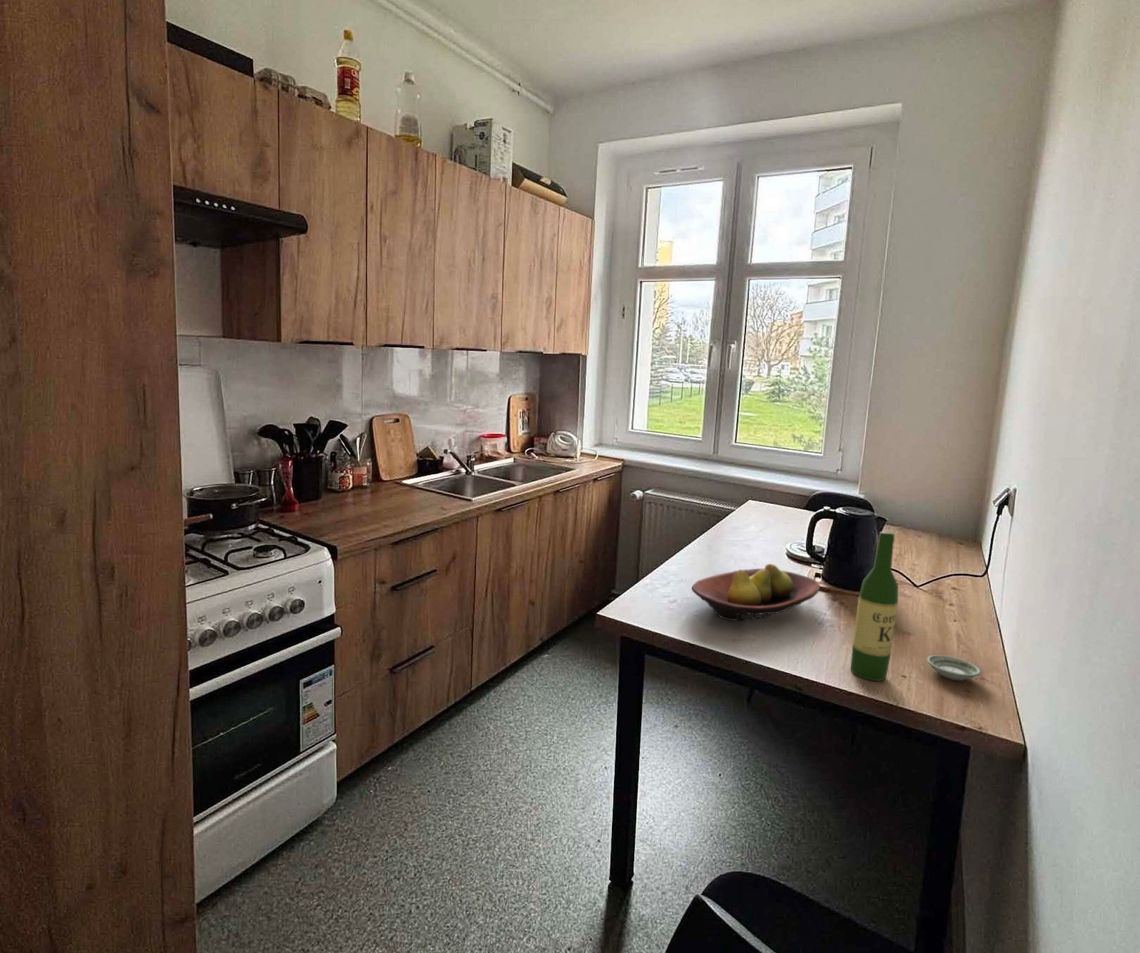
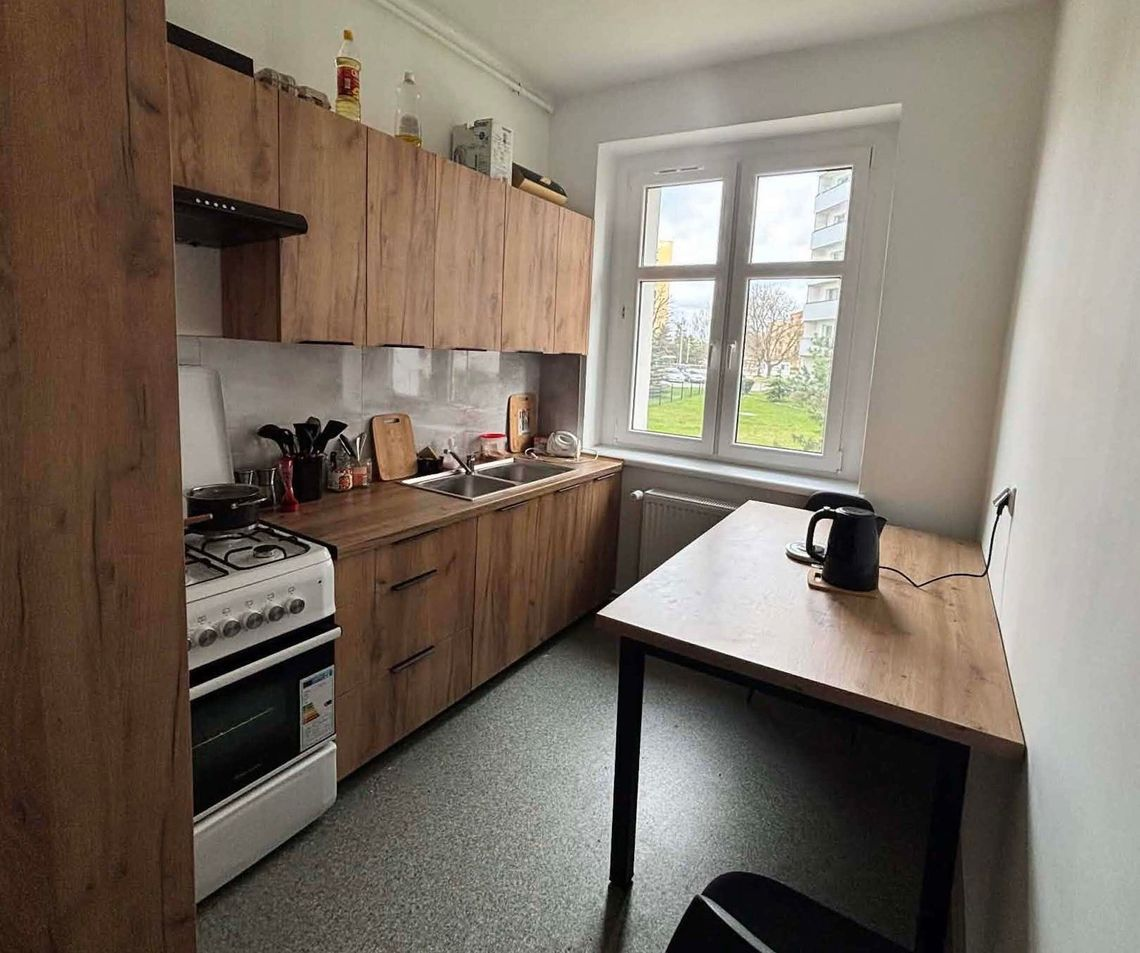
- fruit bowl [691,563,821,622]
- saucer [926,654,981,681]
- wine bottle [850,531,899,682]
